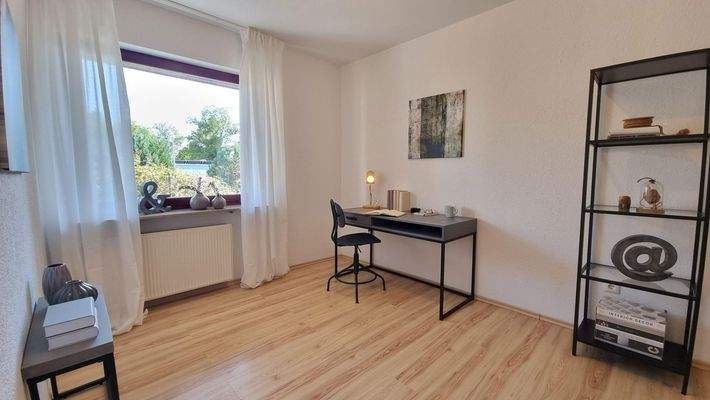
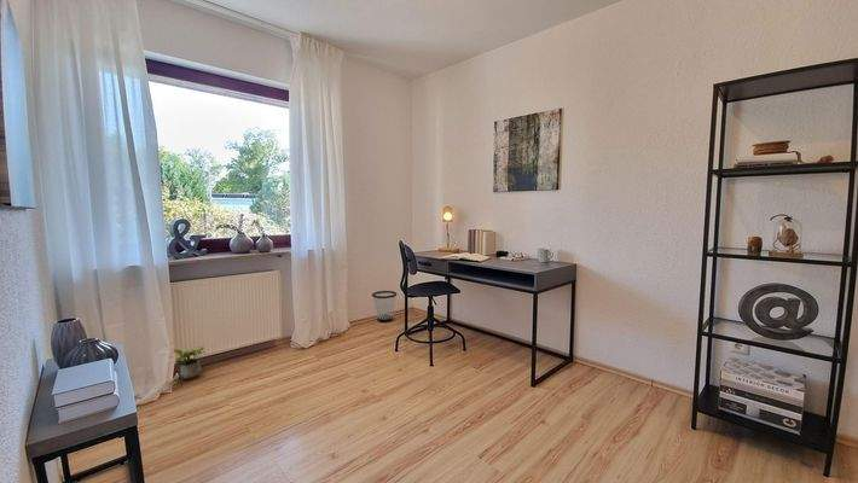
+ potted plant [173,345,207,380]
+ wastebasket [371,290,398,324]
